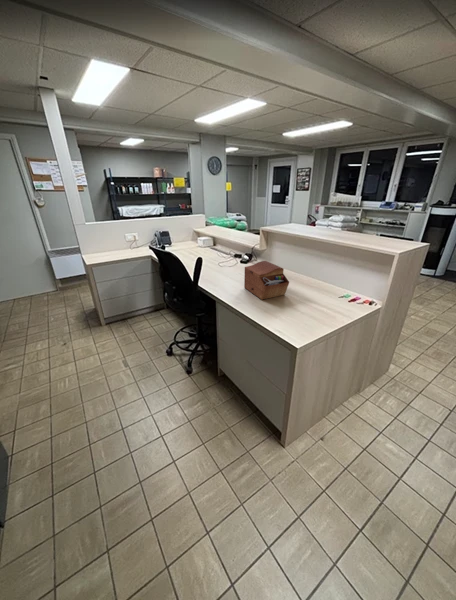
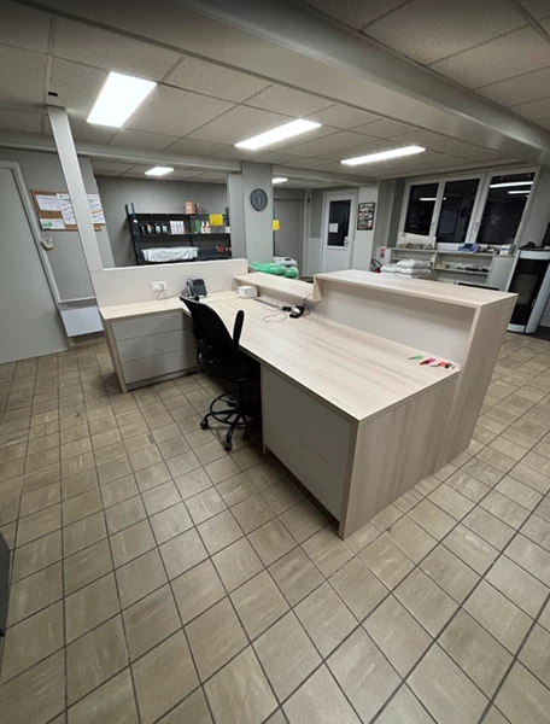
- sewing box [243,260,290,301]
